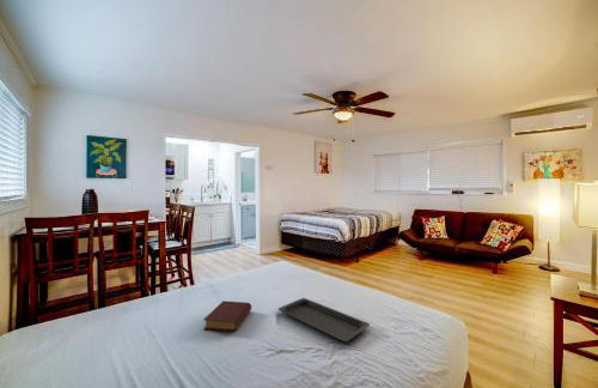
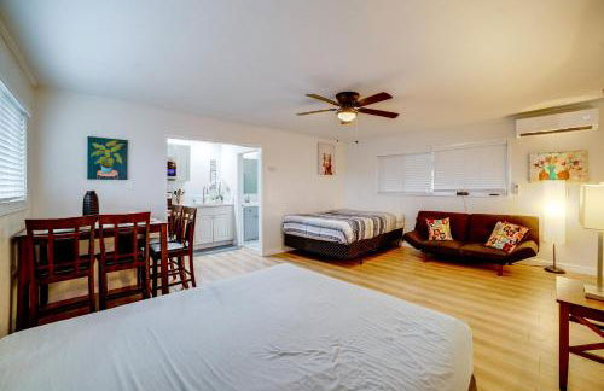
- serving tray [277,297,371,342]
- book [203,299,252,333]
